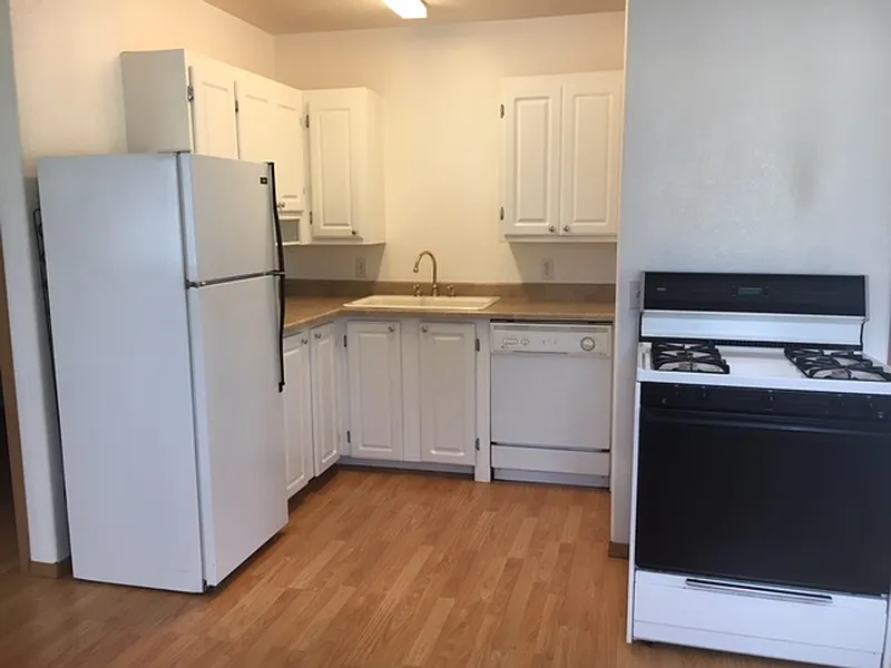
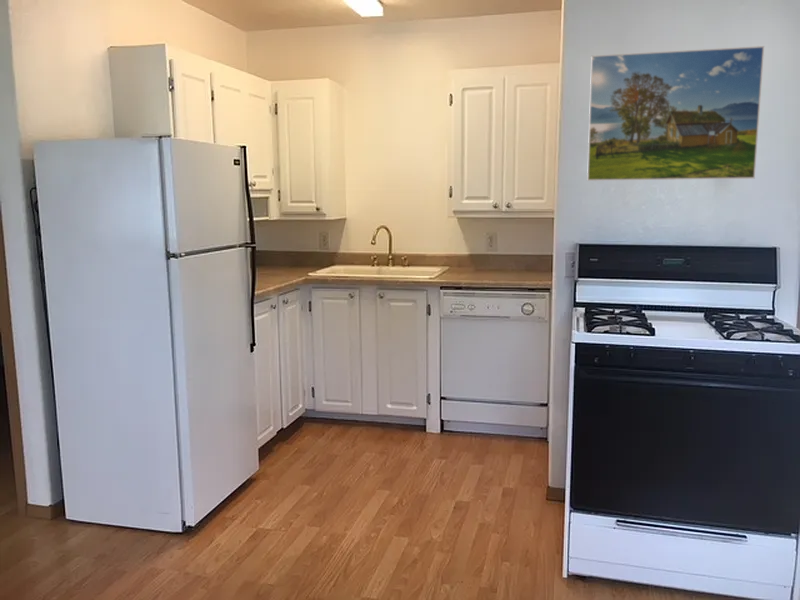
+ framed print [586,45,765,182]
